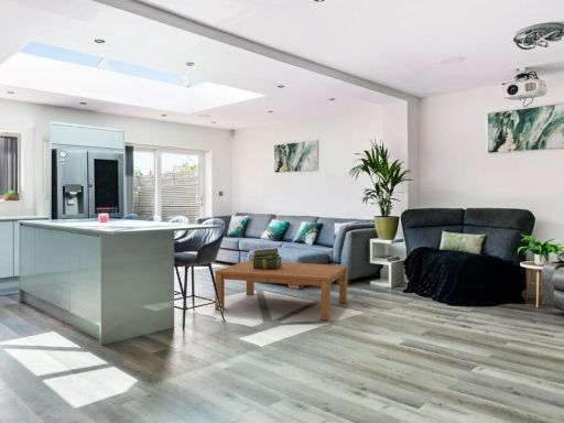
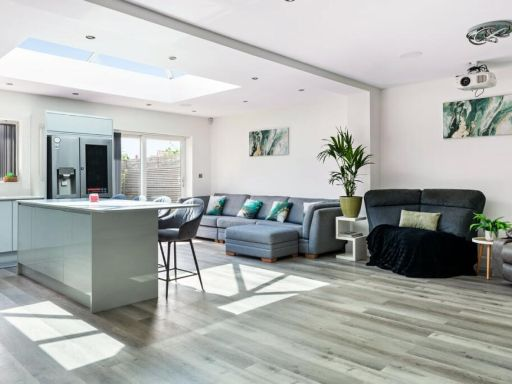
- coffee table [214,260,348,322]
- stack of books [252,247,283,269]
